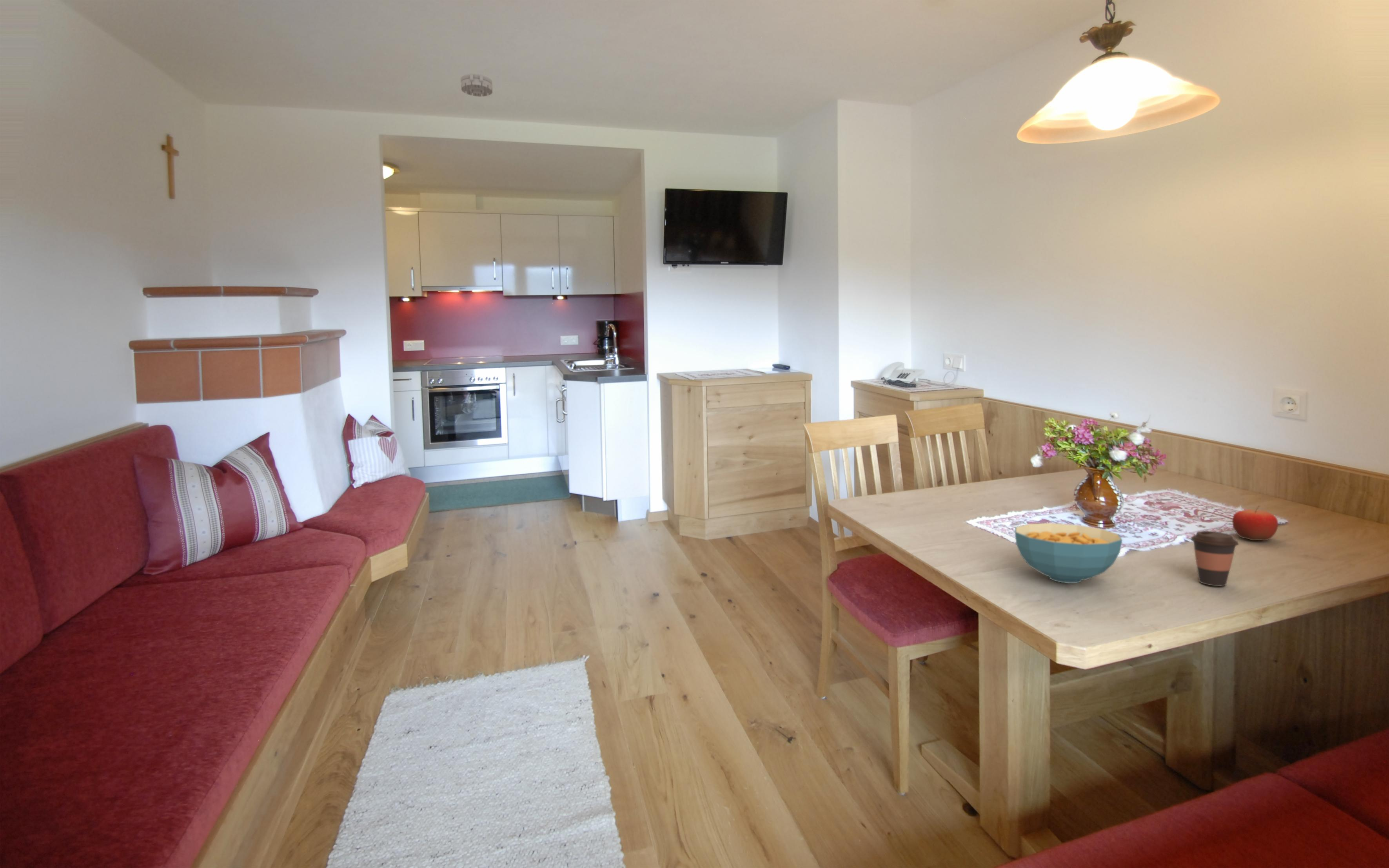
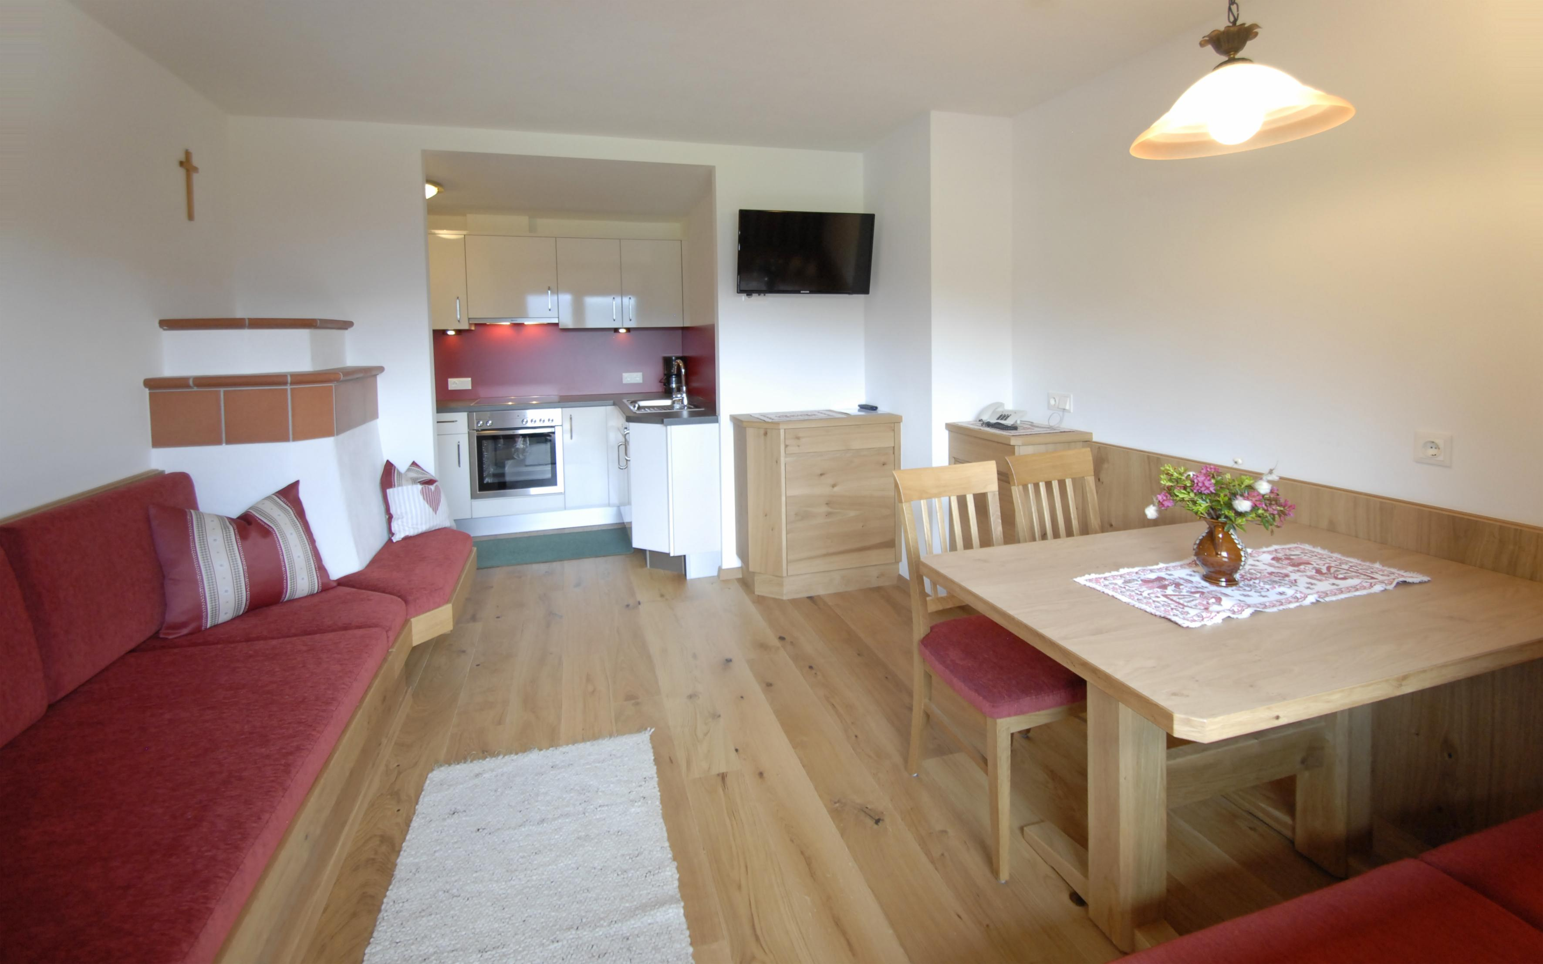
- smoke detector [460,73,493,97]
- fruit [1232,505,1278,541]
- coffee cup [1190,531,1239,587]
- cereal bowl [1014,523,1123,584]
